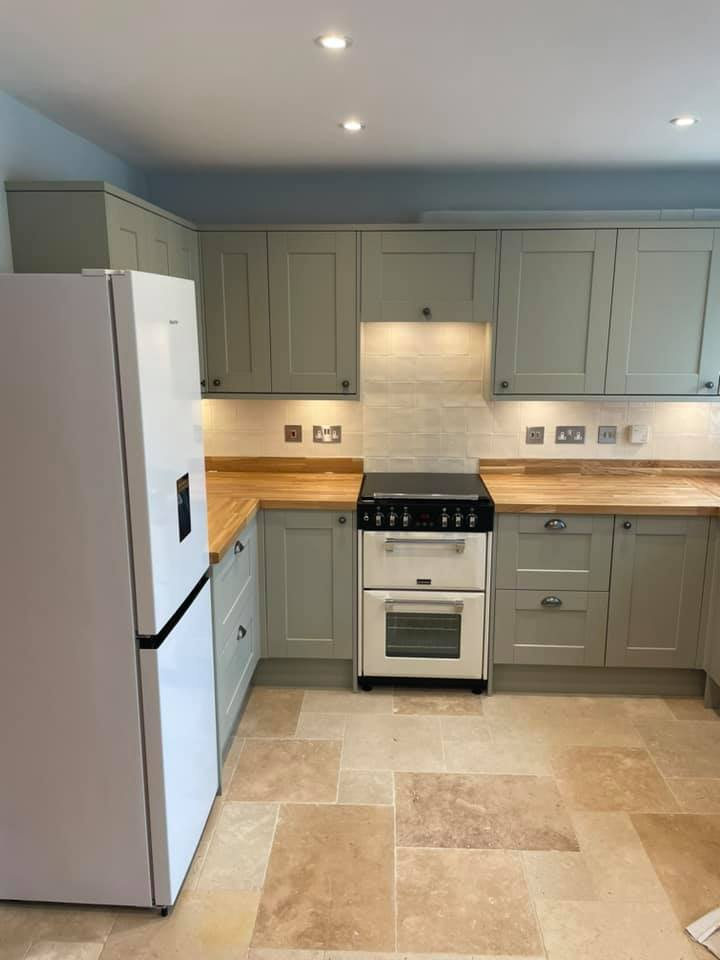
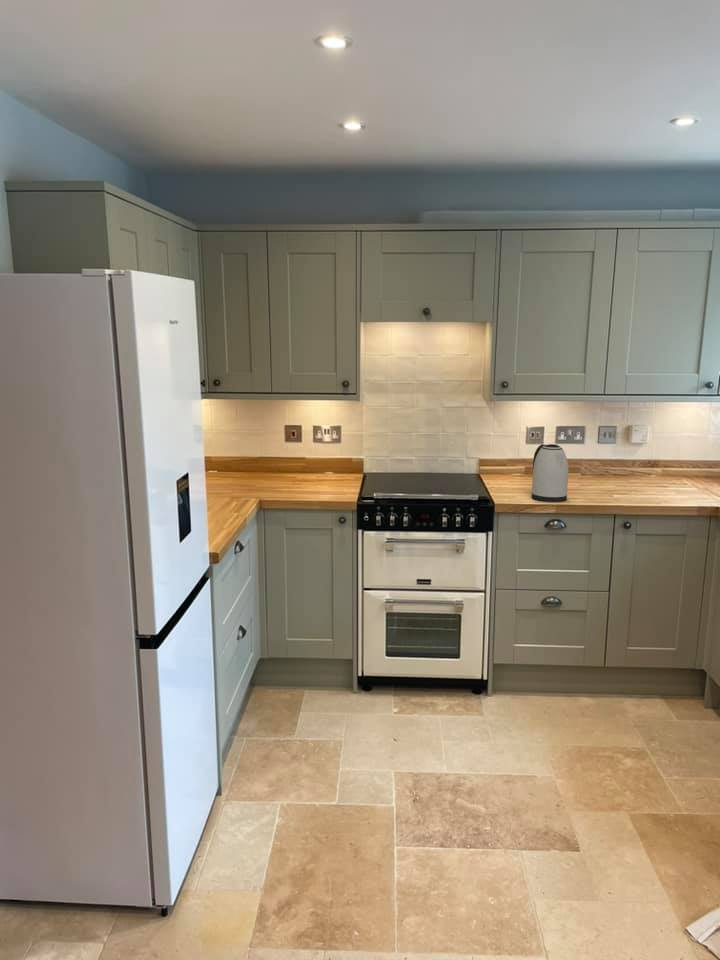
+ kettle [531,443,569,503]
